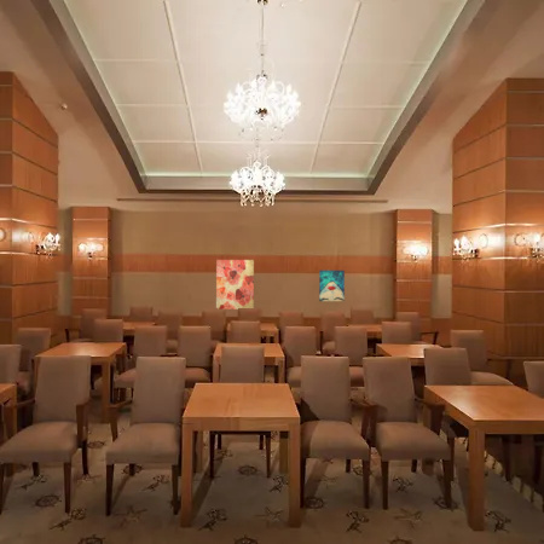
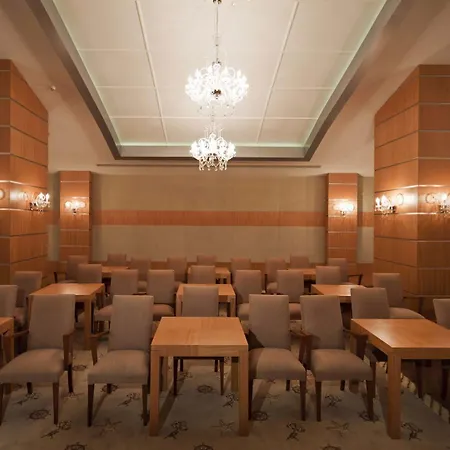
- wall art [215,259,255,311]
- wall art [318,270,346,302]
